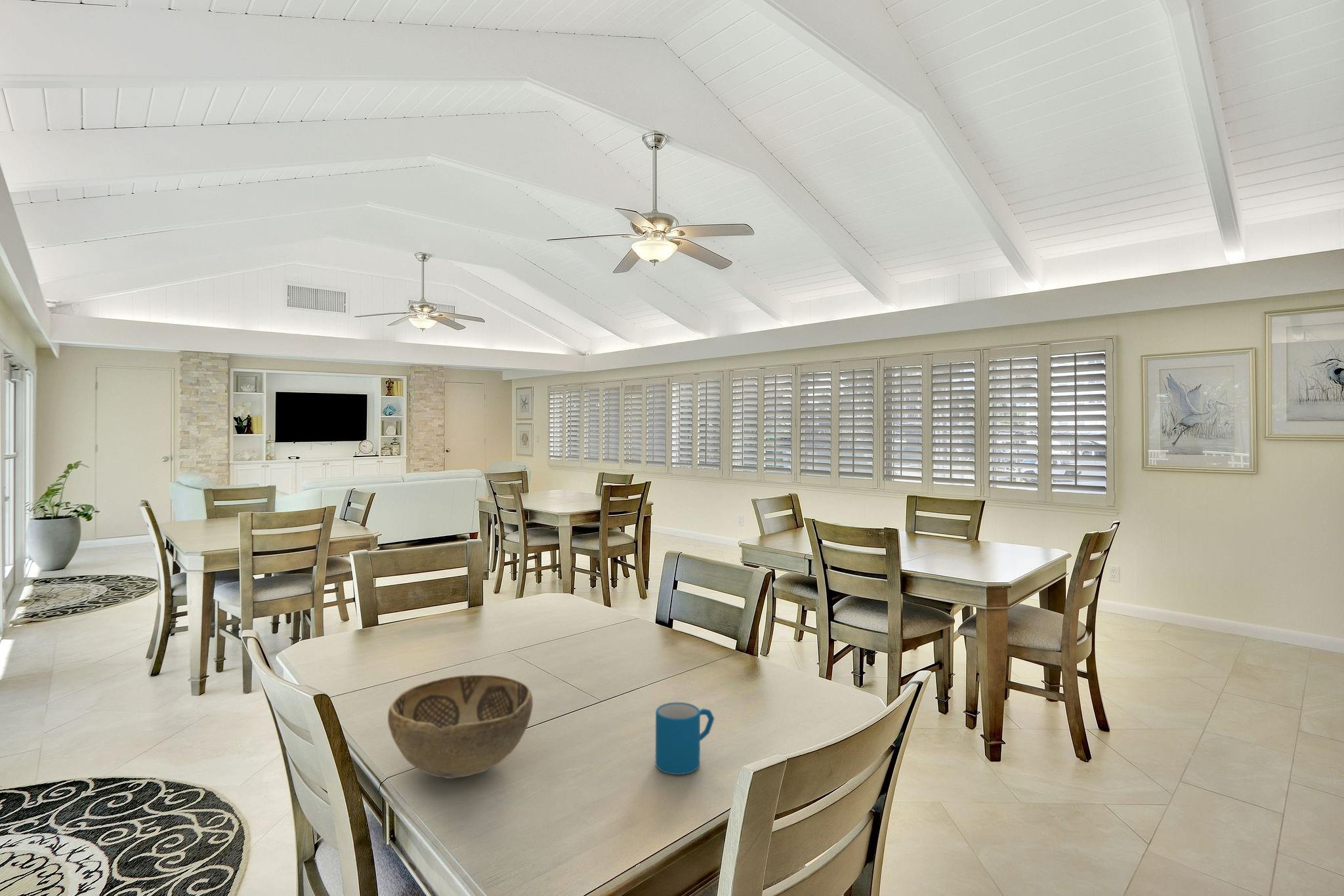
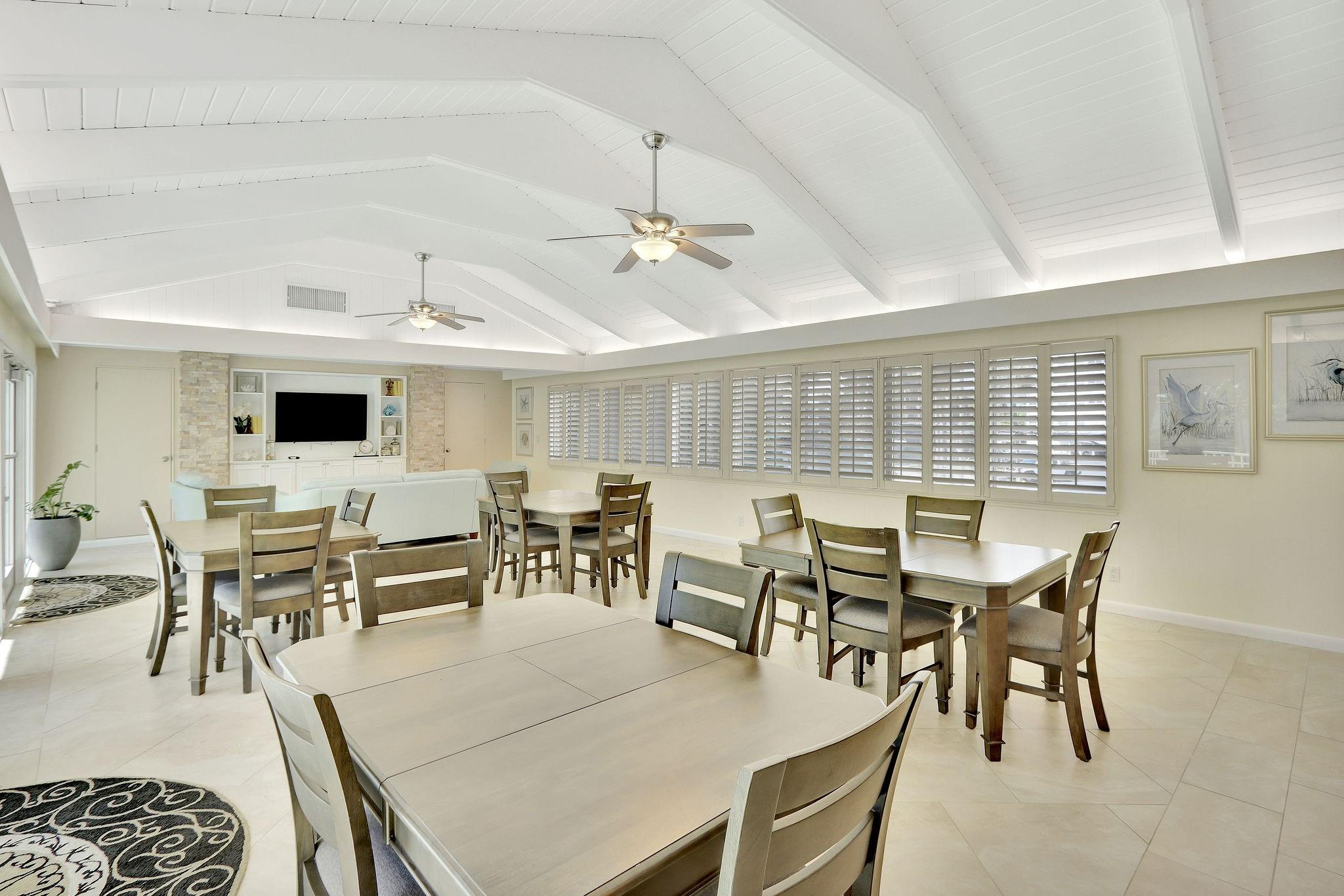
- mug [655,702,715,775]
- decorative bowl [387,674,534,779]
